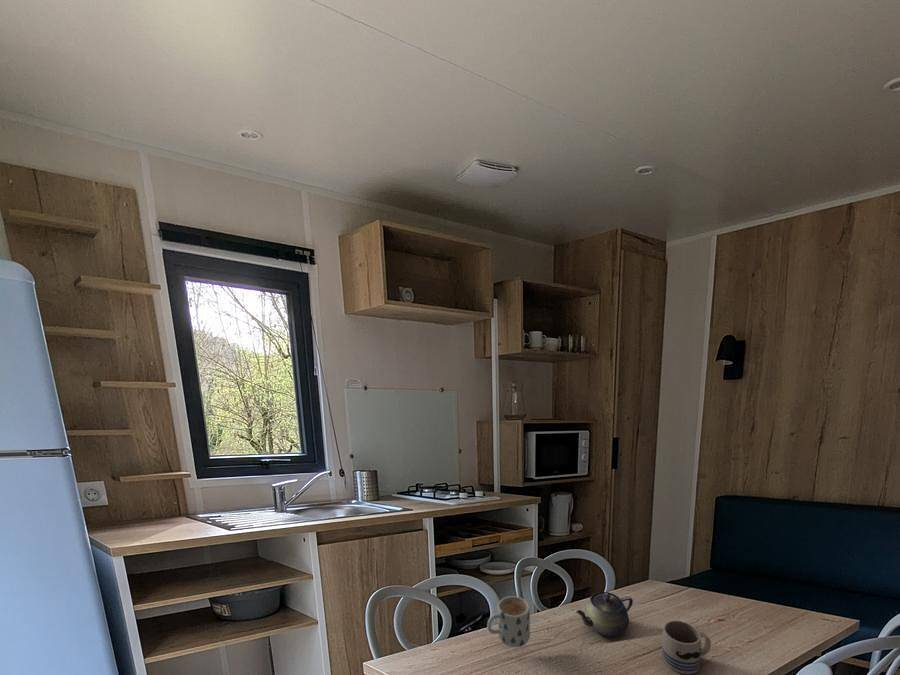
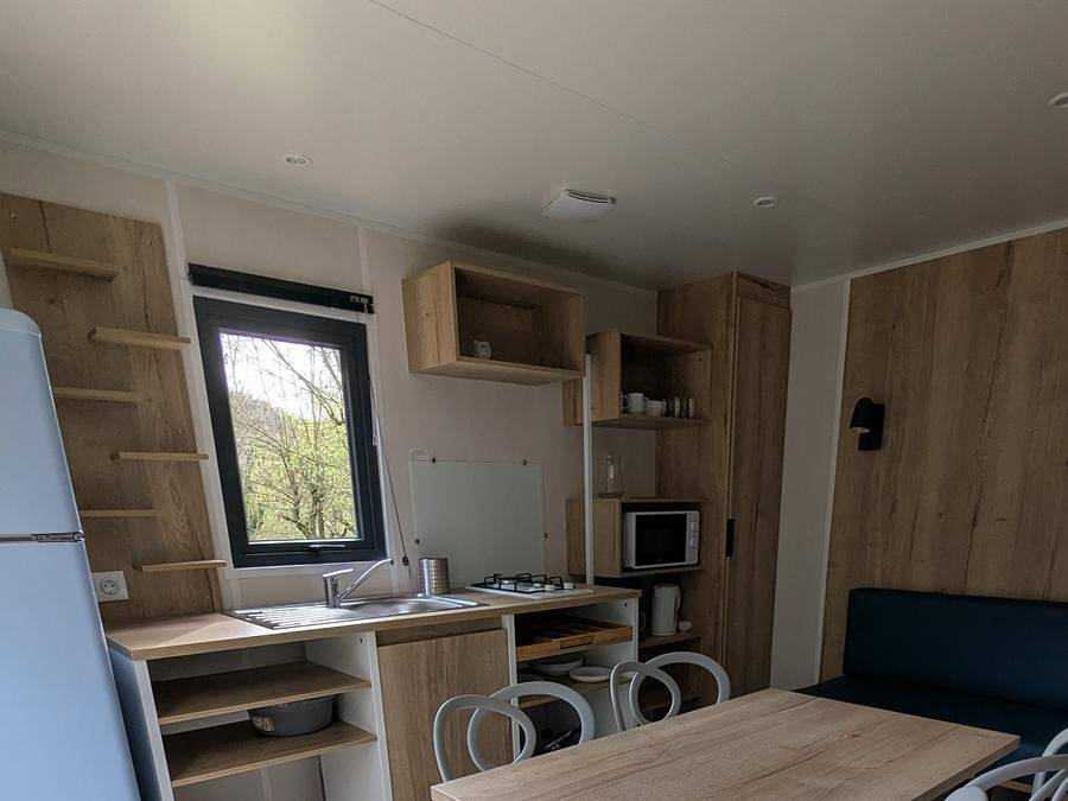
- teapot [575,591,634,638]
- mug [486,595,531,648]
- mug [661,619,712,675]
